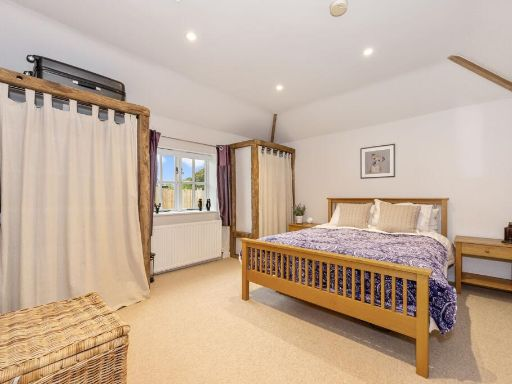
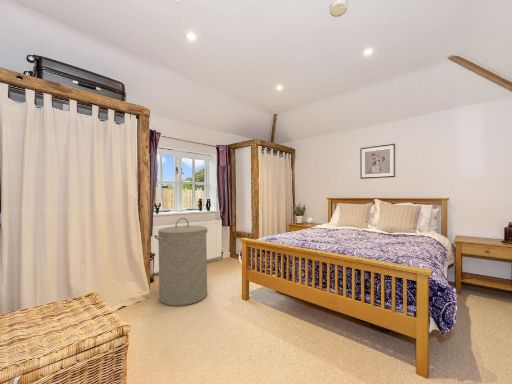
+ laundry hamper [153,217,209,307]
